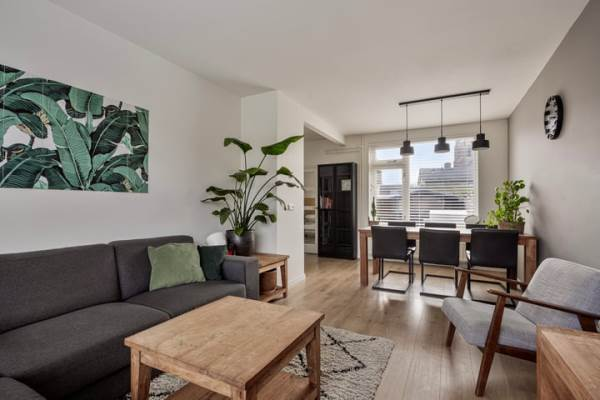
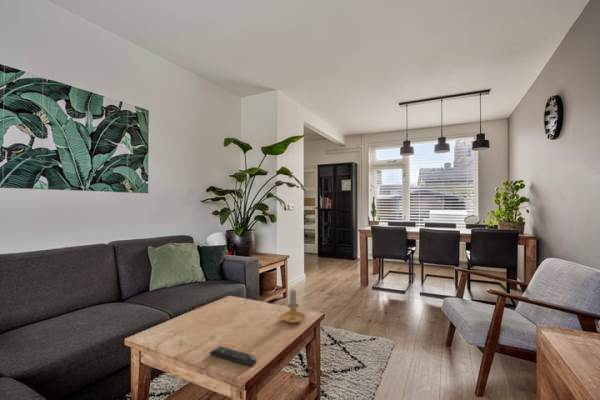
+ candle [274,289,306,324]
+ remote control [208,345,258,367]
